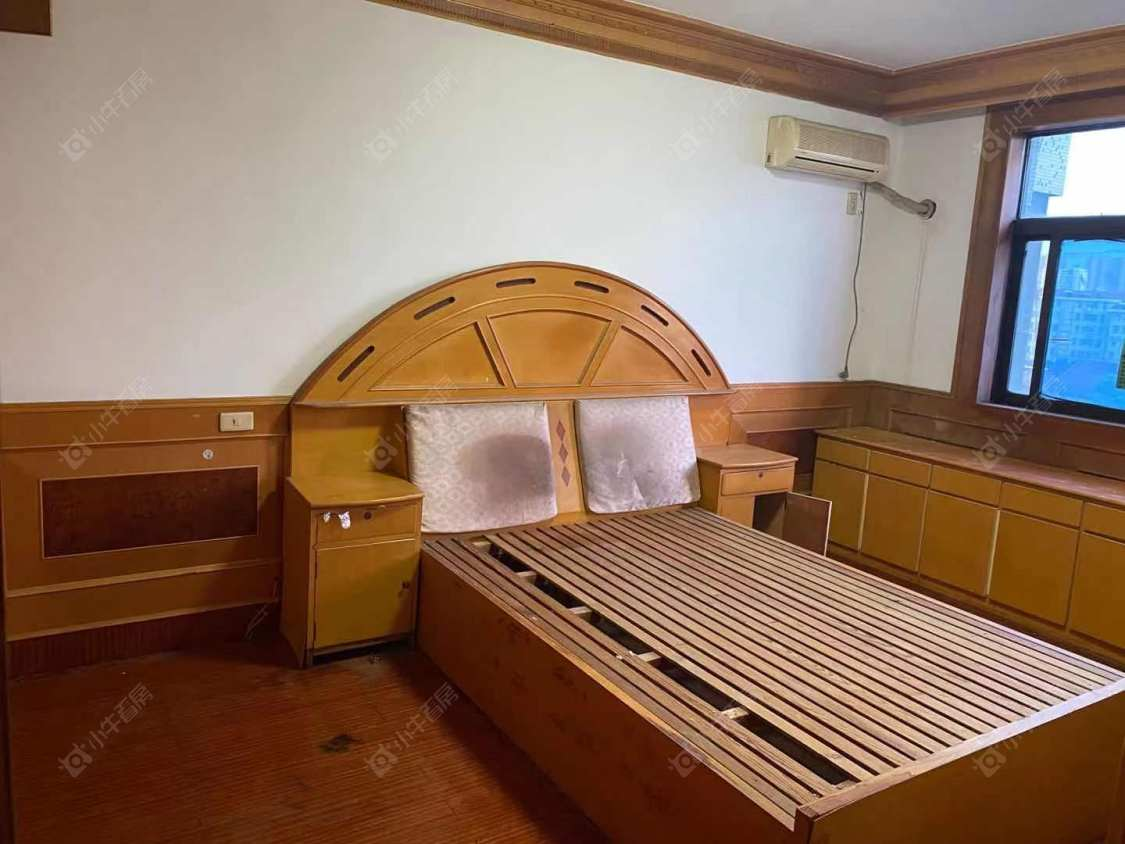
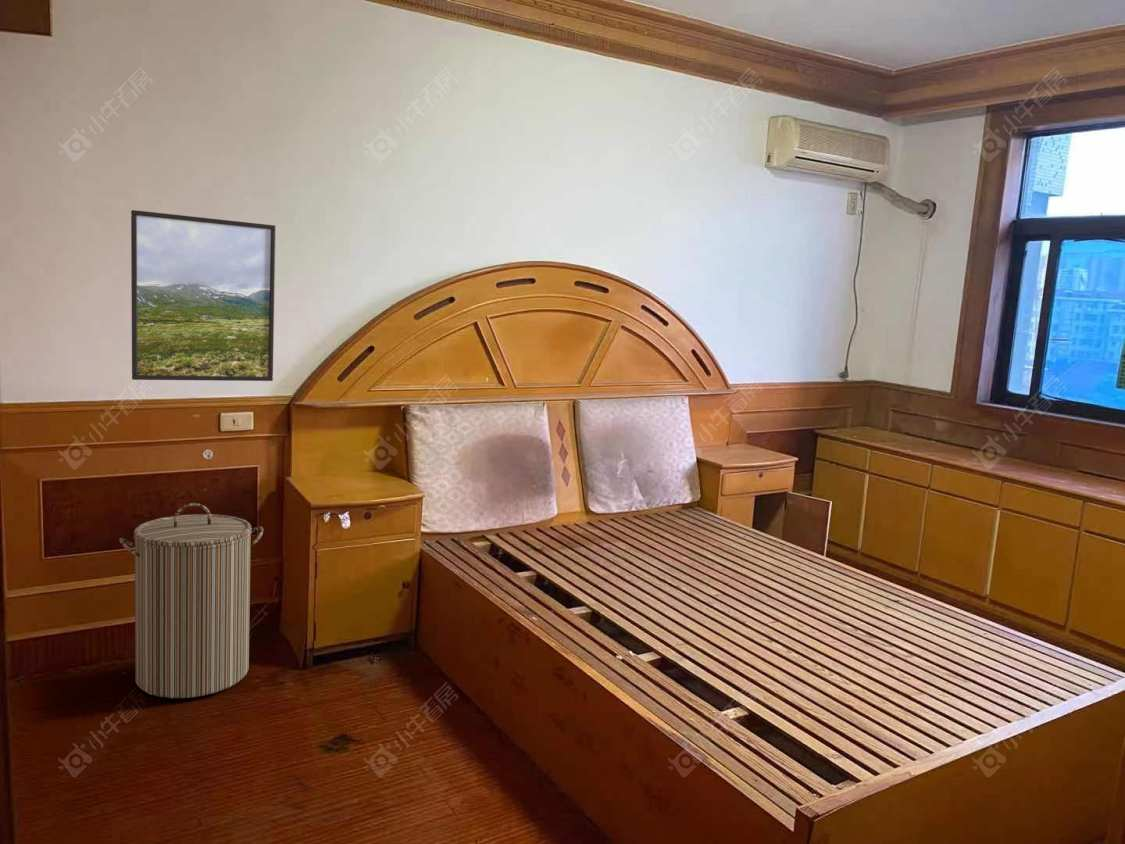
+ laundry hamper [118,502,265,699]
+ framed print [130,209,277,382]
